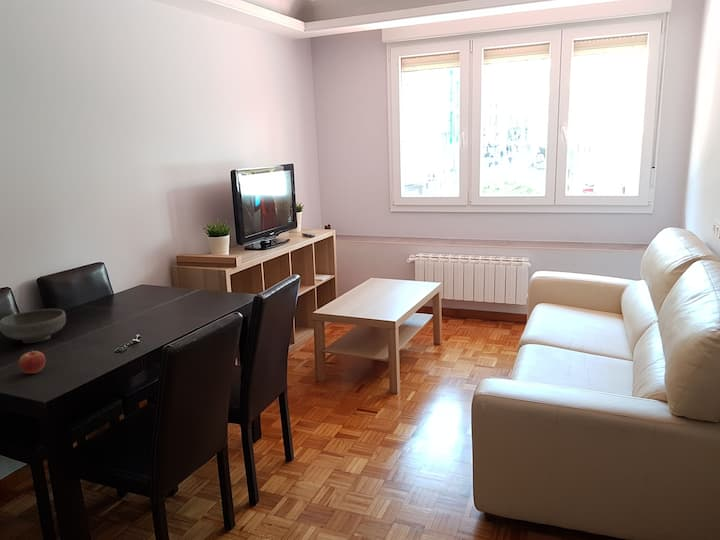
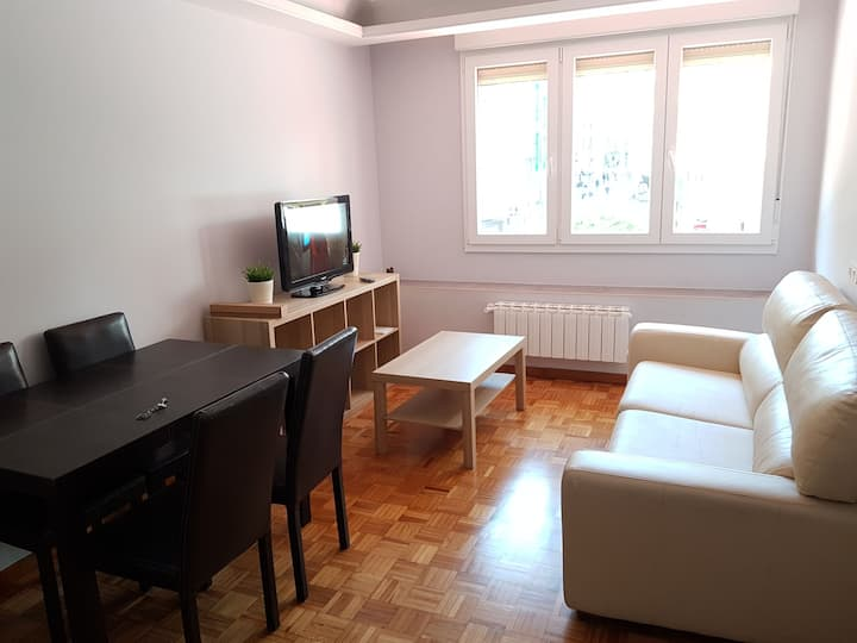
- apple [18,349,46,374]
- bowl [0,308,67,344]
